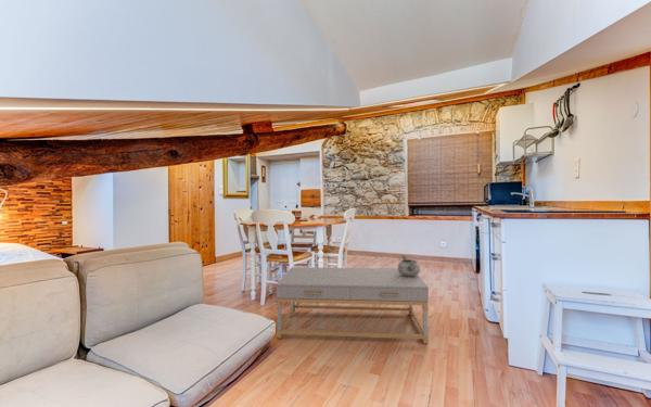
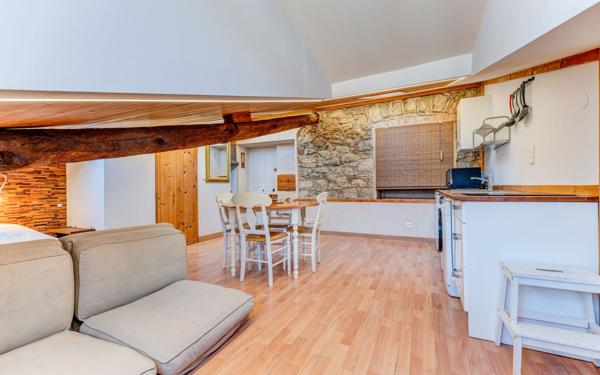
- decorative bowl [397,254,421,277]
- coffee table [275,266,430,345]
